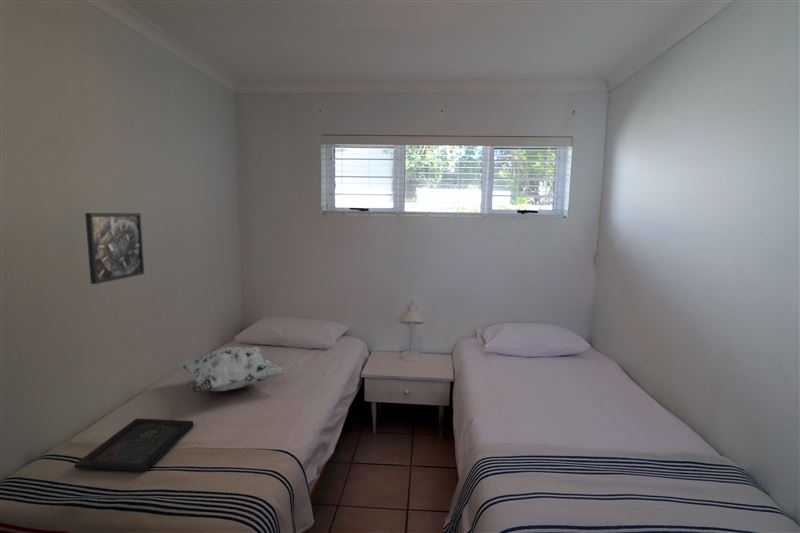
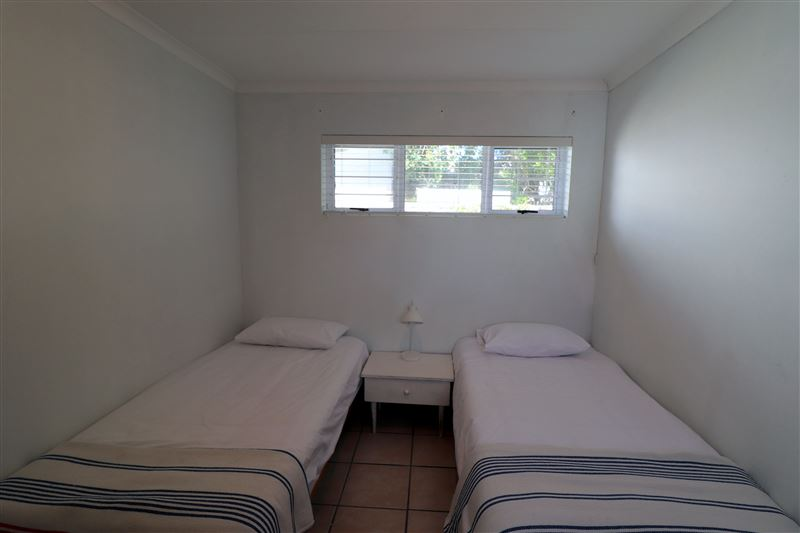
- decorative pillow [178,346,288,394]
- tray [74,418,194,472]
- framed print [84,212,145,285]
